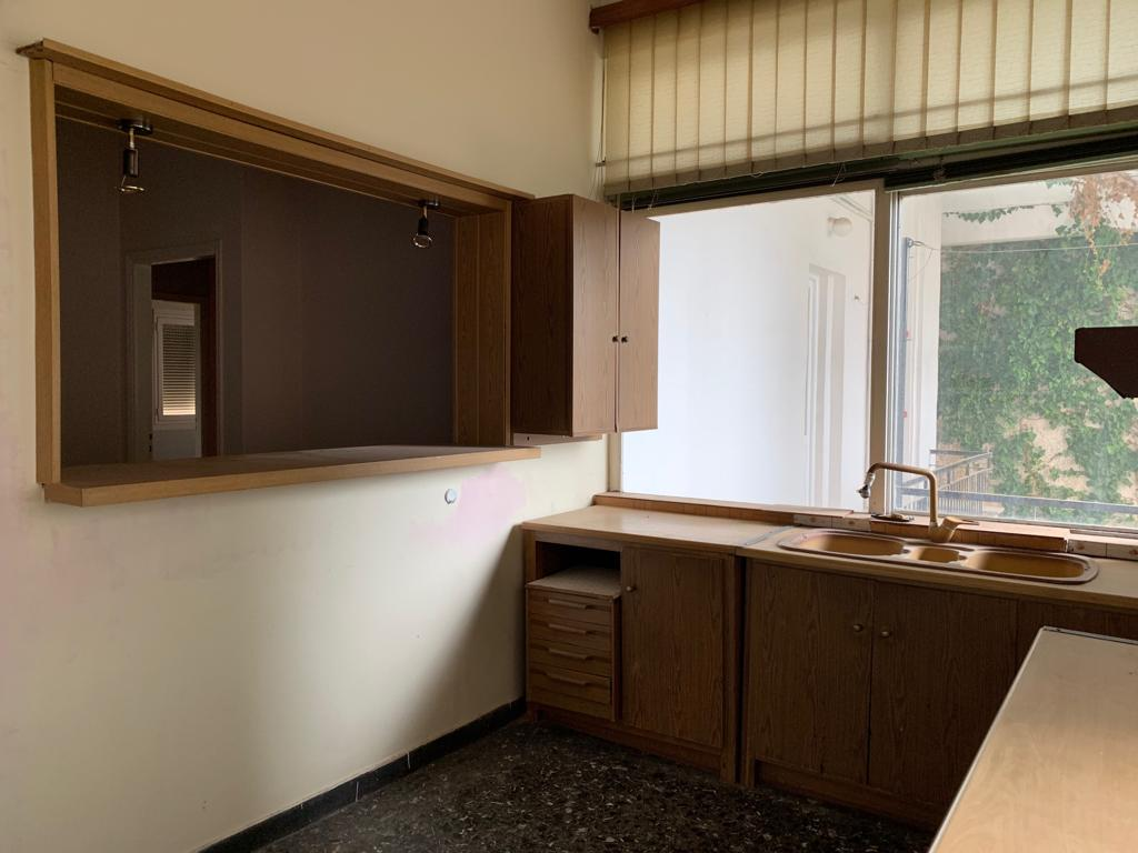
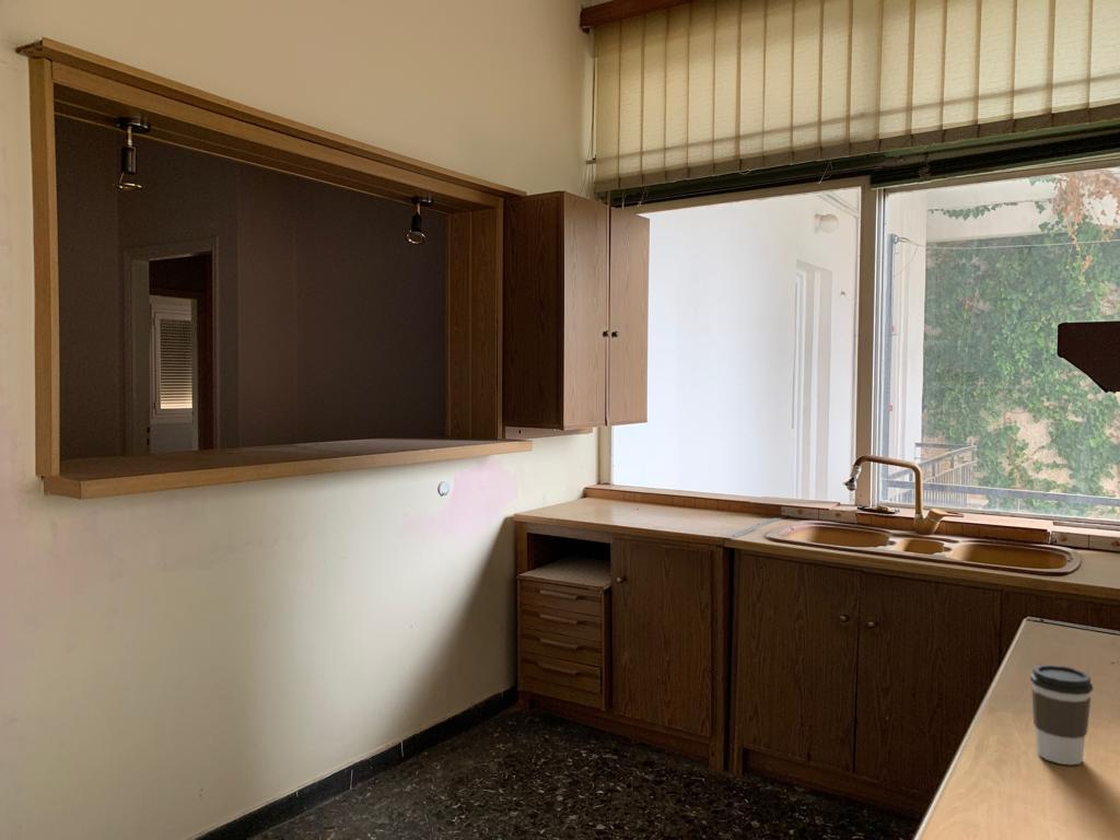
+ coffee cup [1029,664,1094,766]
